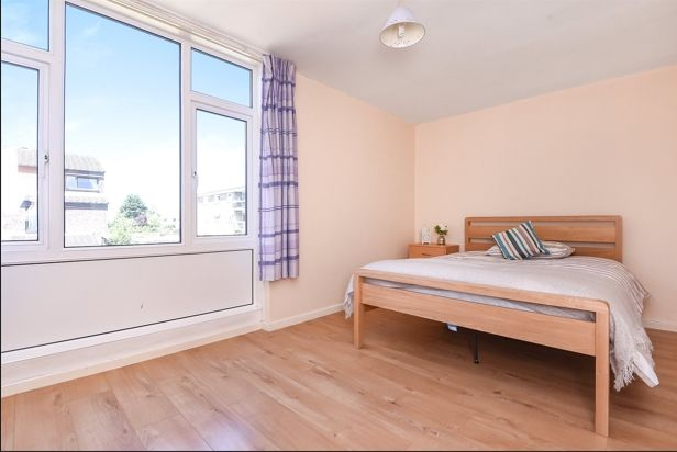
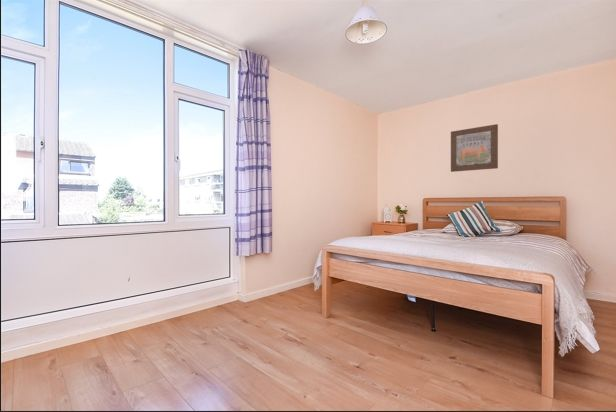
+ wall art [450,123,499,173]
